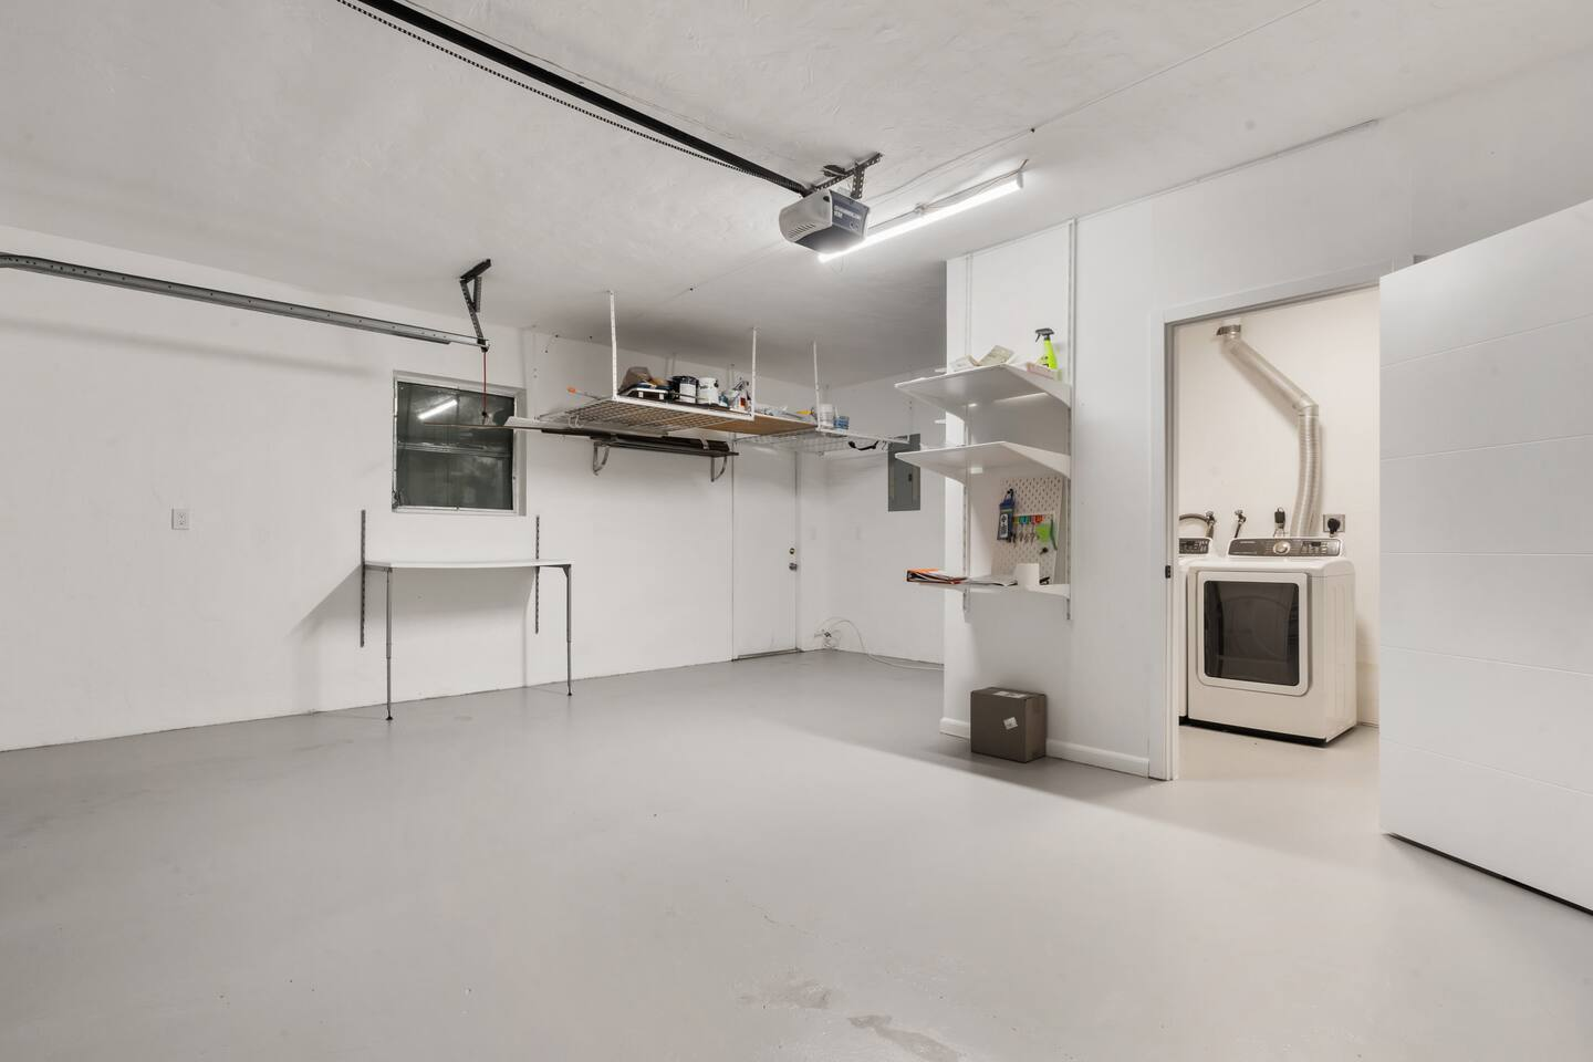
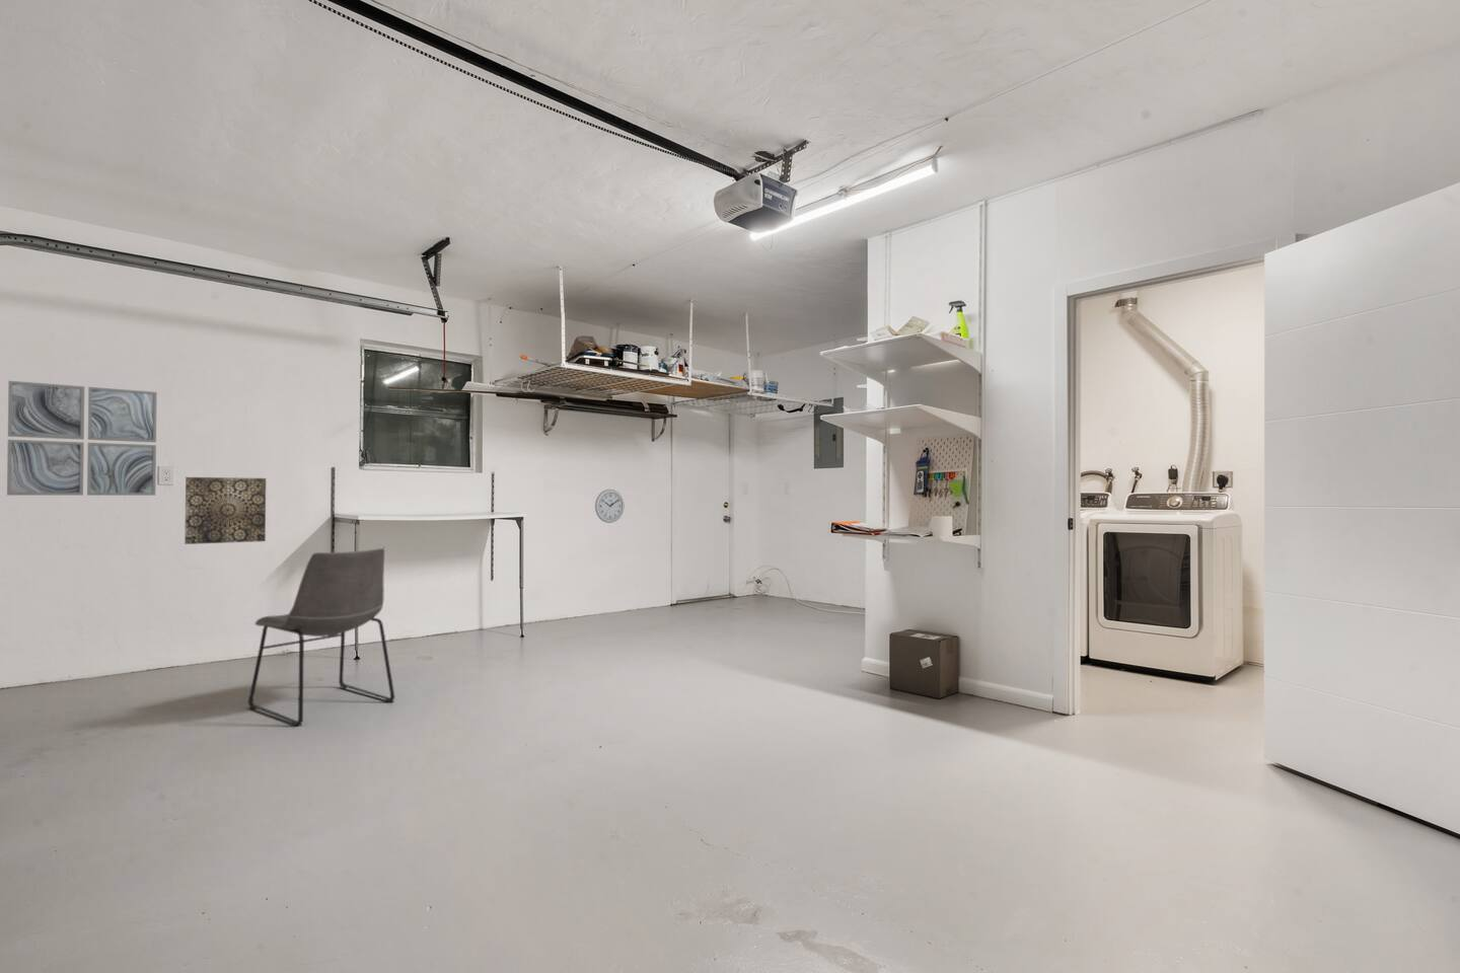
+ wall art [7,380,159,496]
+ chair [248,547,397,728]
+ wall art [184,477,266,545]
+ wall clock [594,489,626,525]
